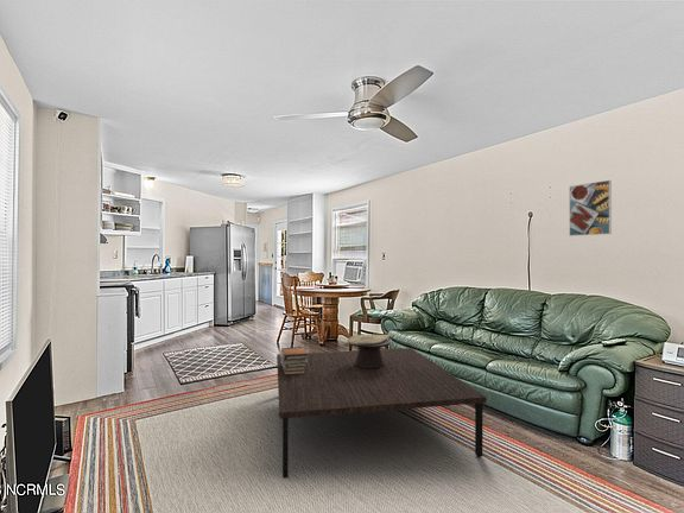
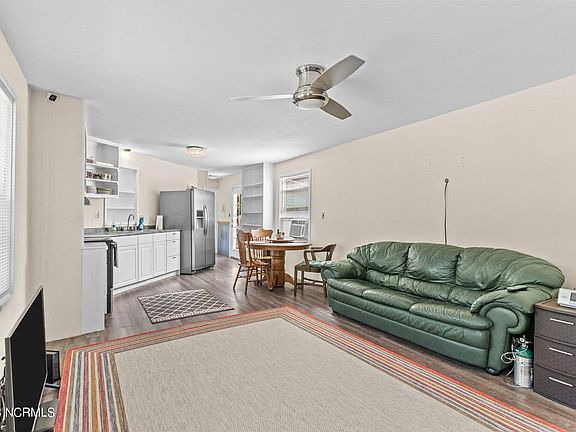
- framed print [568,179,613,238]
- decorative bowl [347,332,394,369]
- book stack [279,346,308,375]
- coffee table [276,347,488,479]
